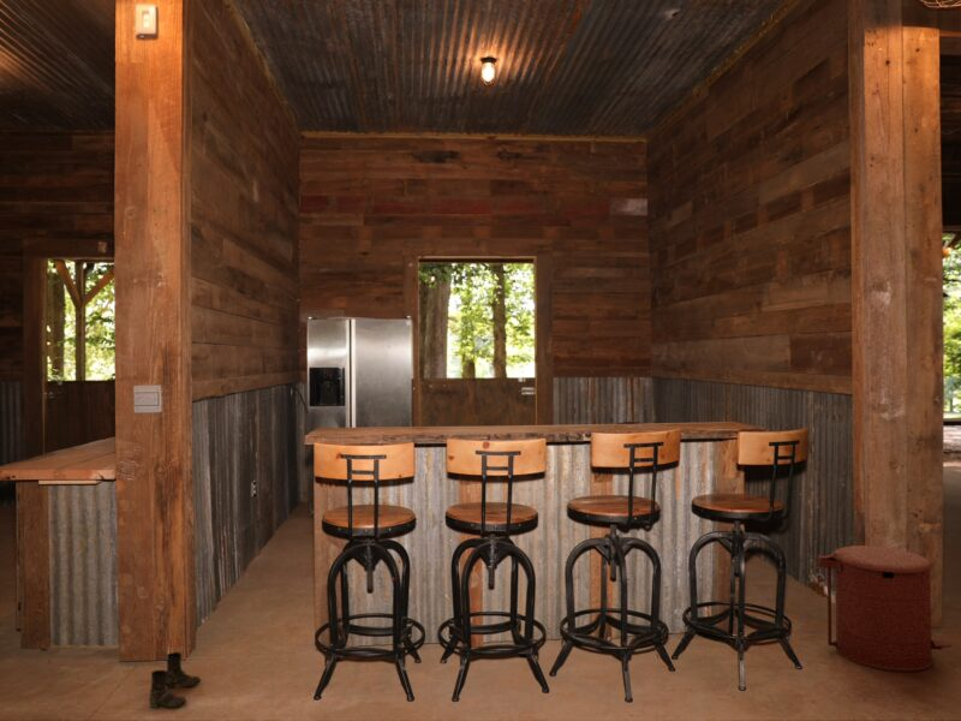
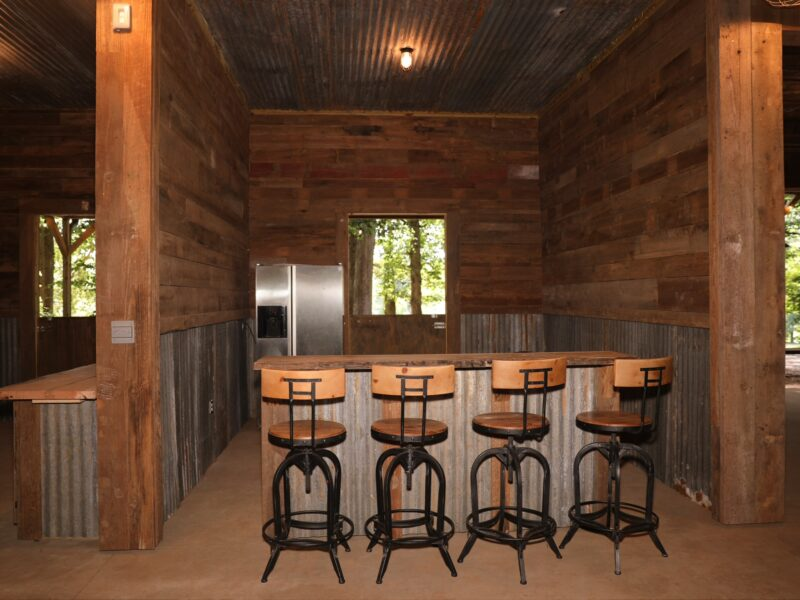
- boots [149,651,202,710]
- trash can [817,544,953,673]
